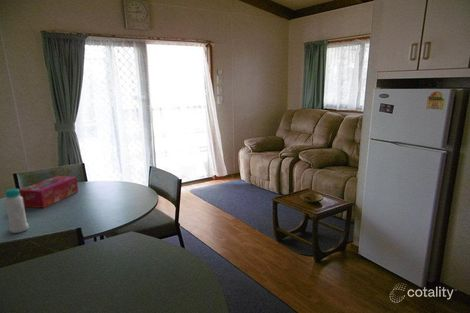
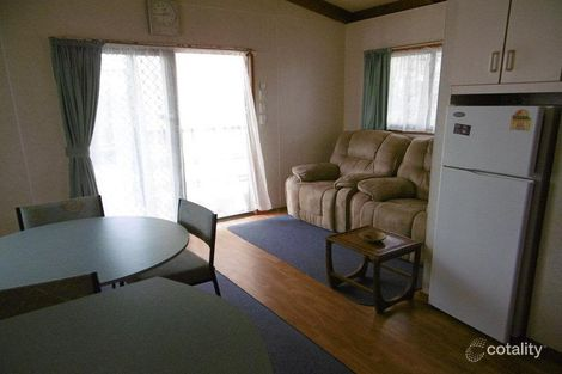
- bottle [4,187,30,234]
- tissue box [19,175,79,209]
